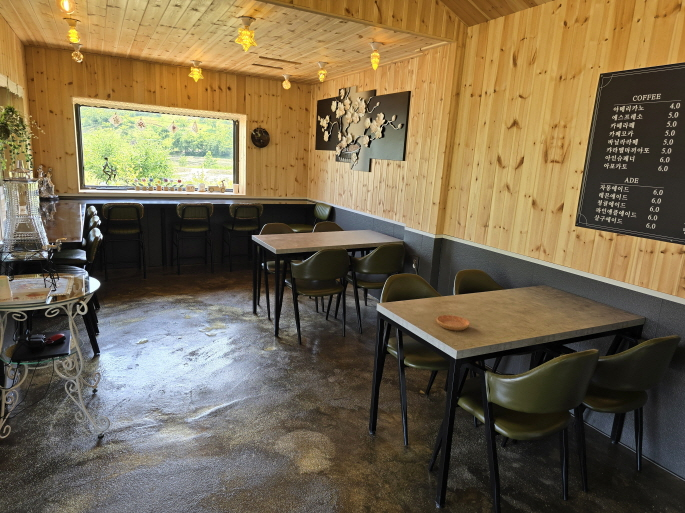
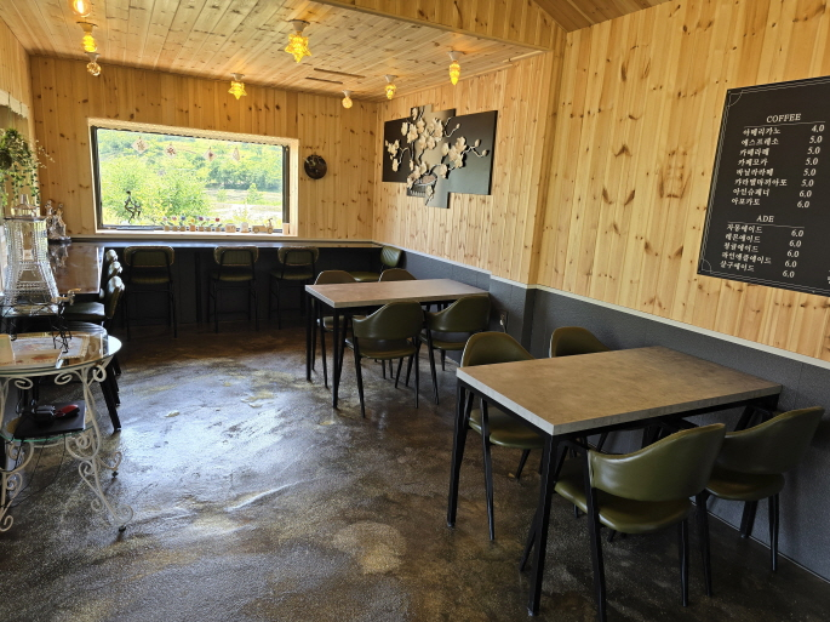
- saucer [436,314,471,332]
